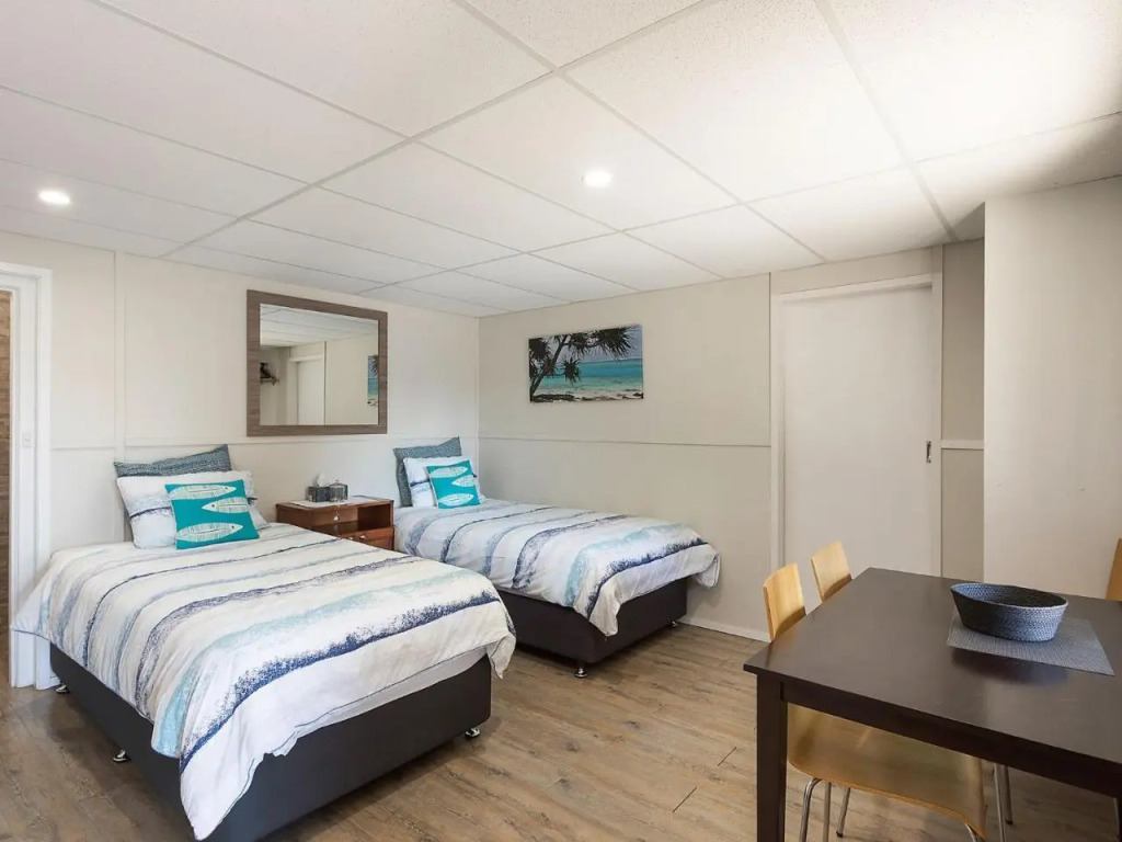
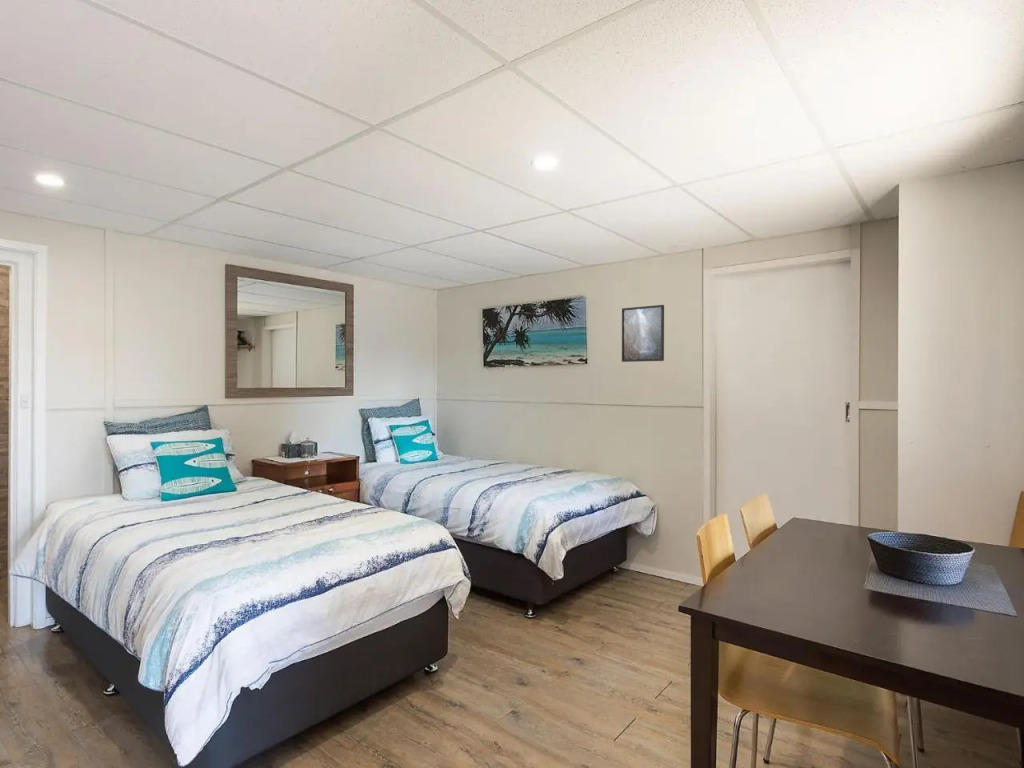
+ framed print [621,304,665,363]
